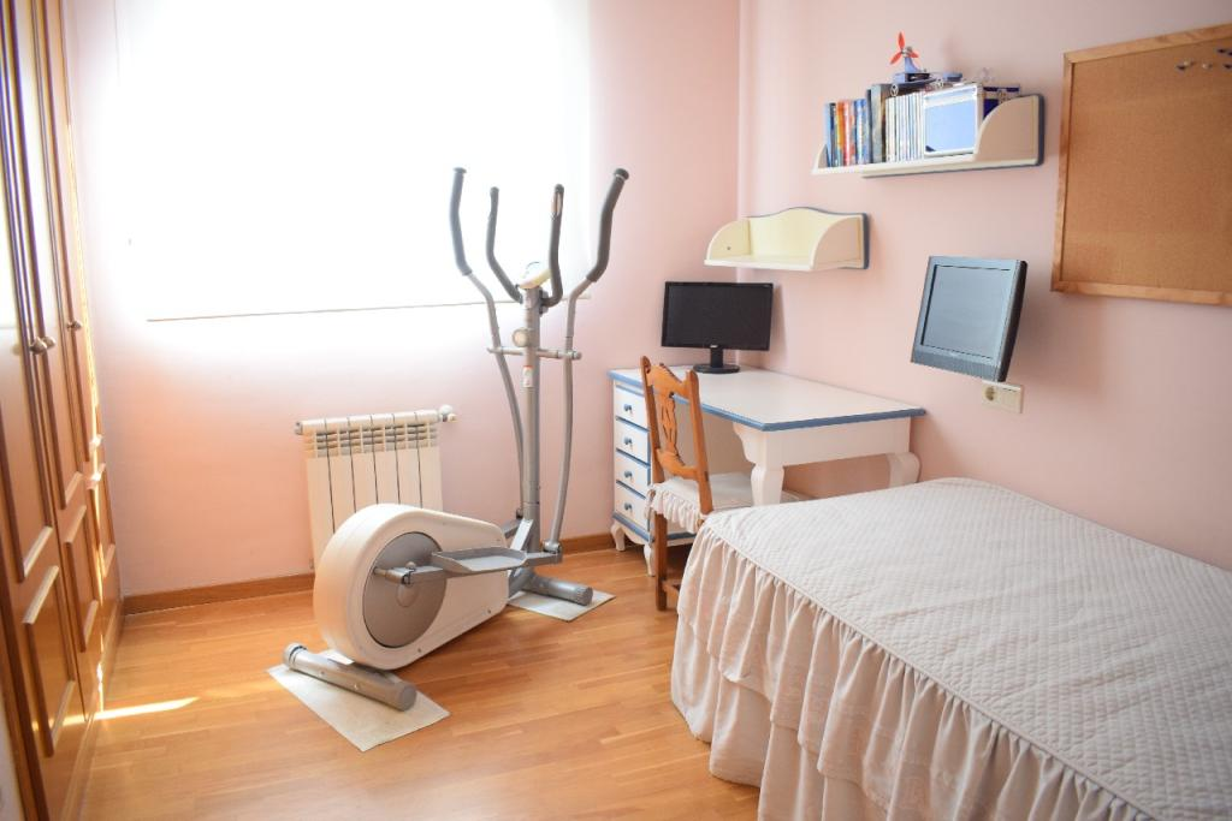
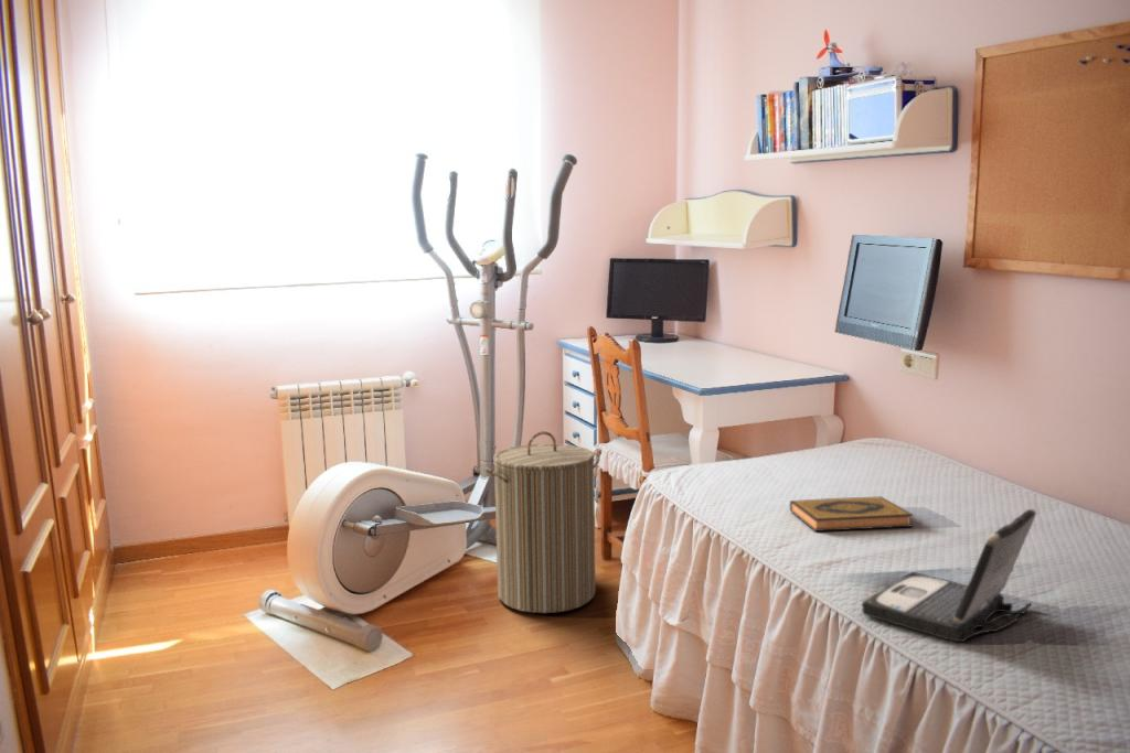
+ hardback book [789,495,914,533]
+ laptop [861,507,1037,643]
+ laundry hamper [483,431,601,614]
